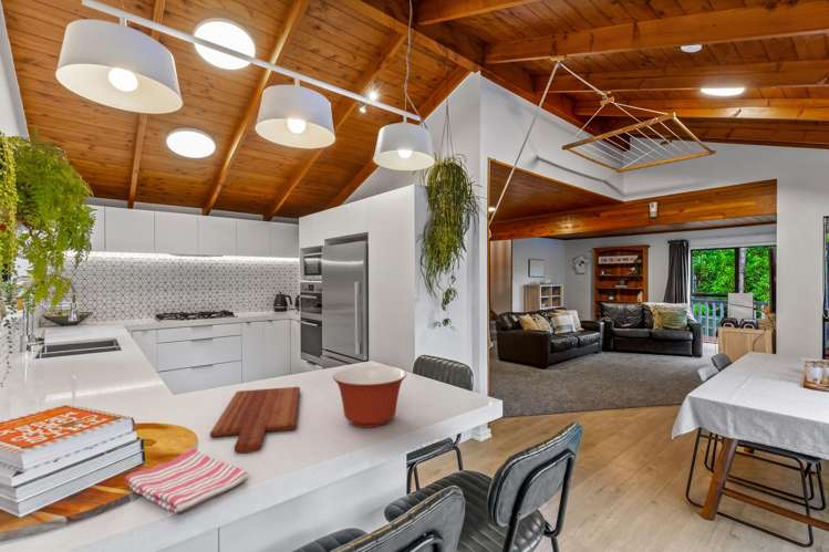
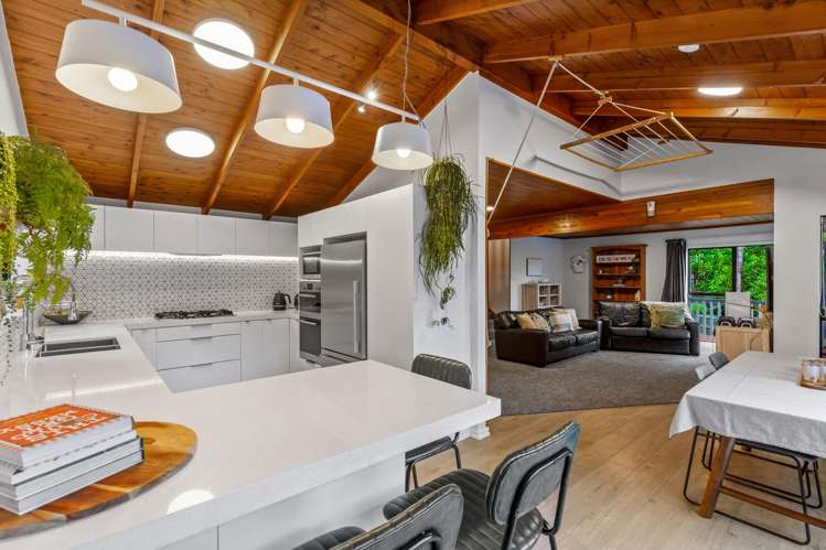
- cutting board [209,386,301,455]
- dish towel [124,446,250,514]
- mixing bowl [331,365,407,428]
